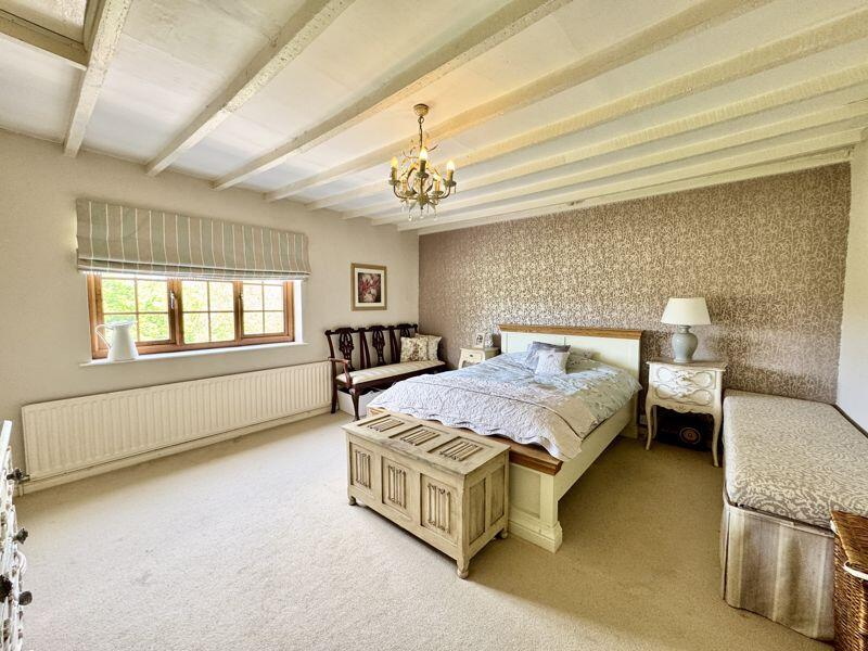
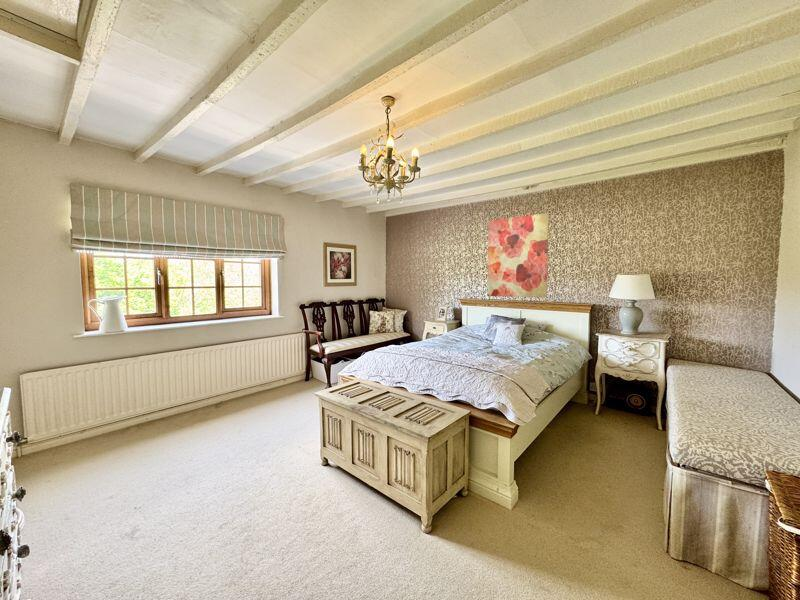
+ wall art [487,212,550,299]
